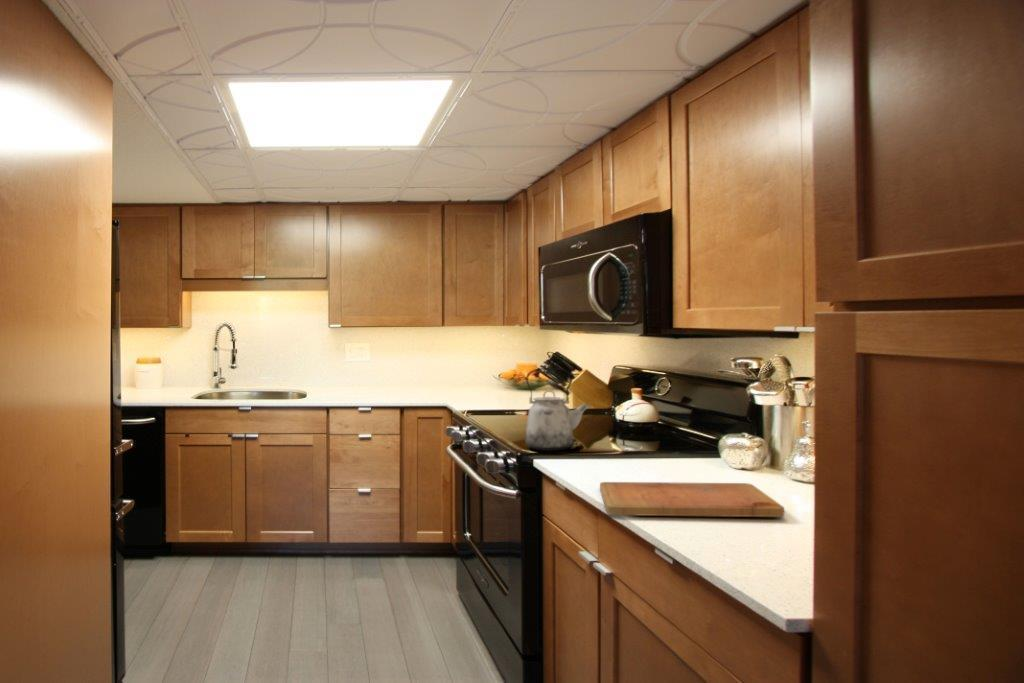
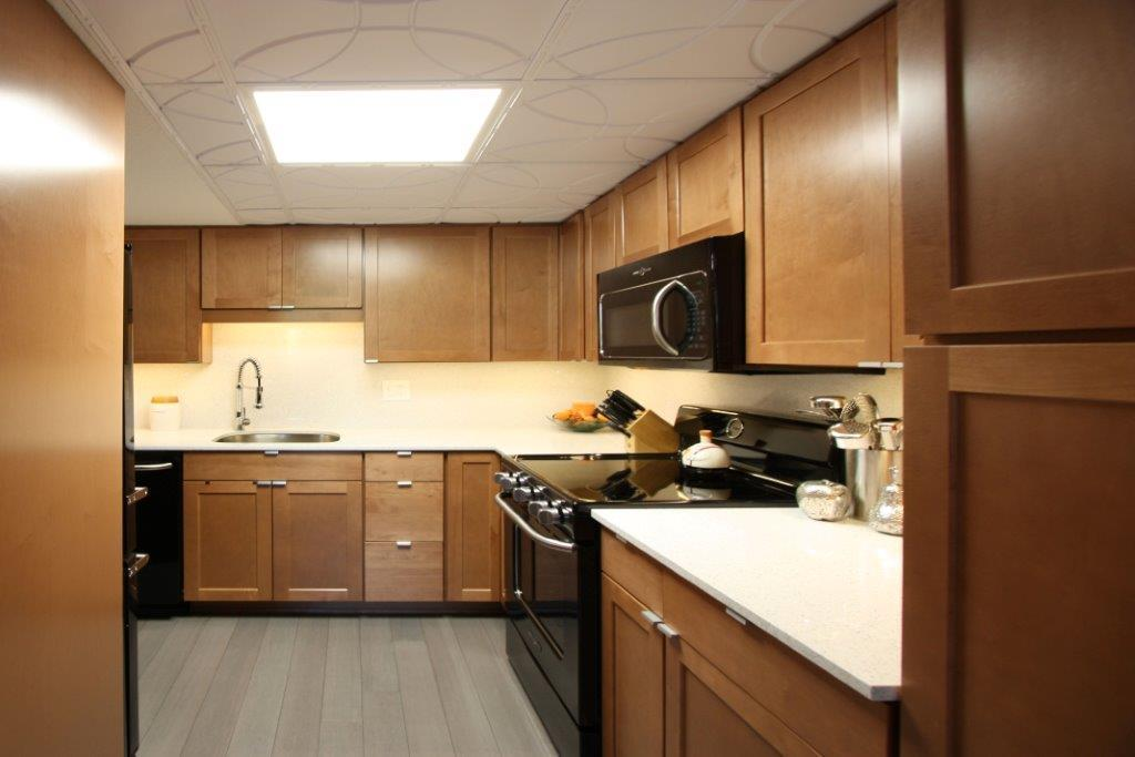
- cutting board [599,481,785,518]
- kettle [525,367,592,452]
